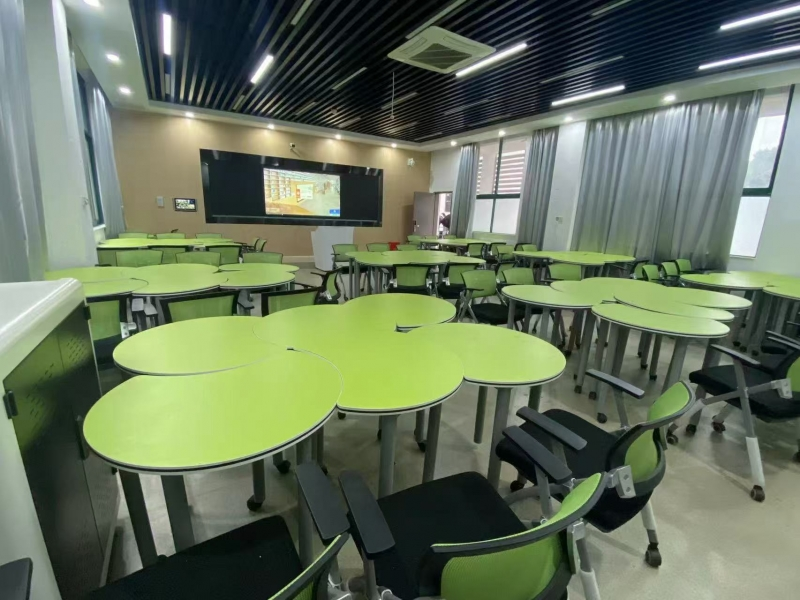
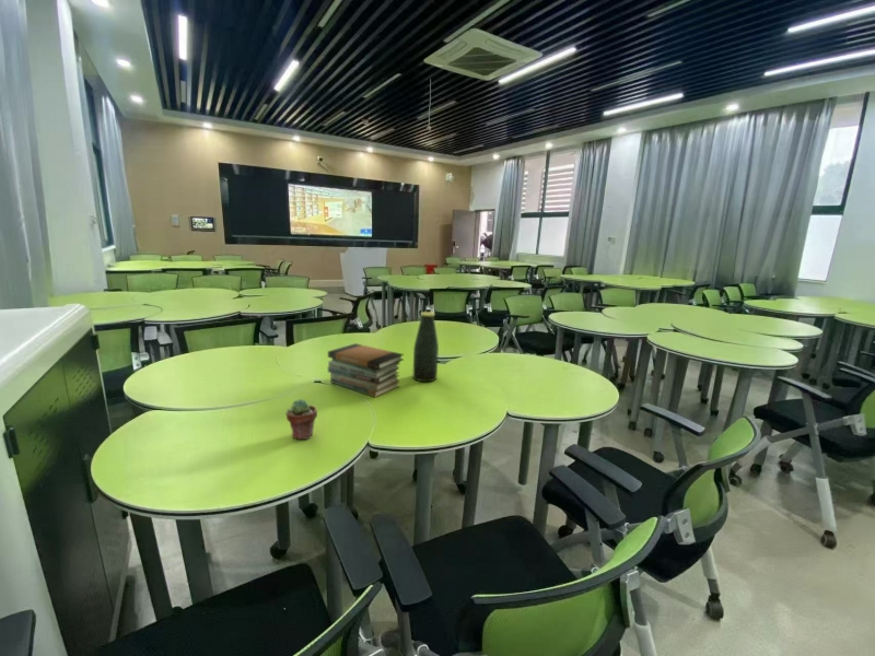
+ potted succulent [285,398,318,441]
+ bottle [411,311,440,383]
+ book stack [327,342,405,399]
